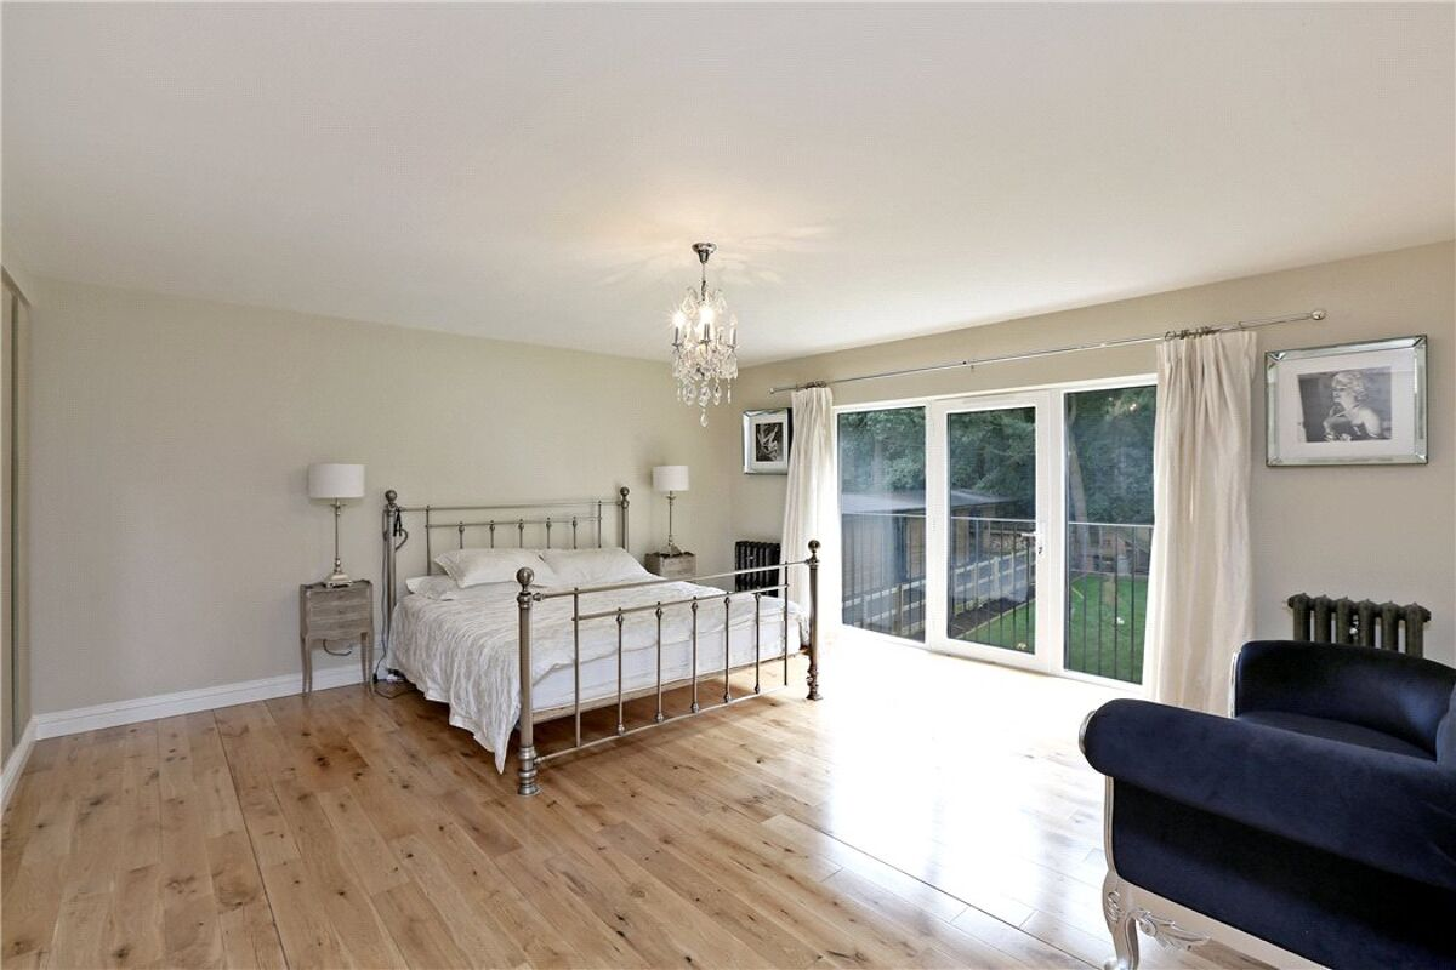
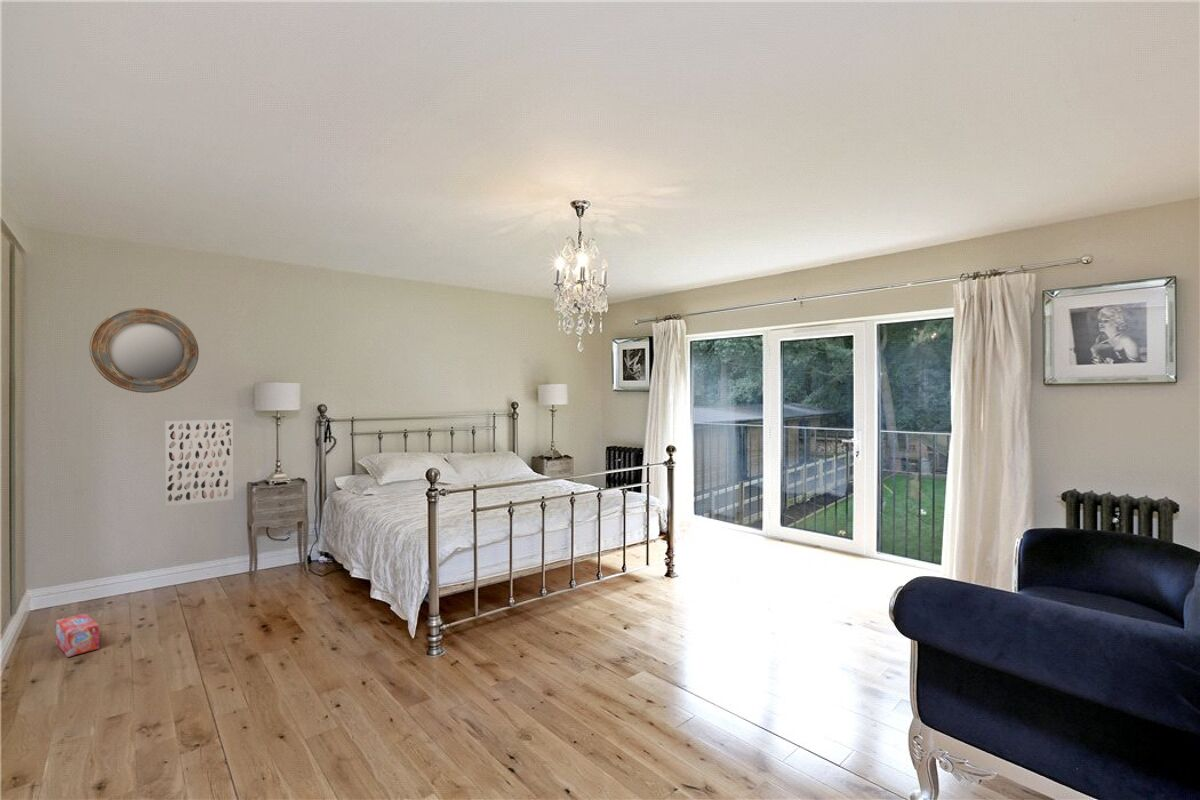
+ box [55,613,100,658]
+ wall art [164,418,235,507]
+ home mirror [88,307,200,394]
